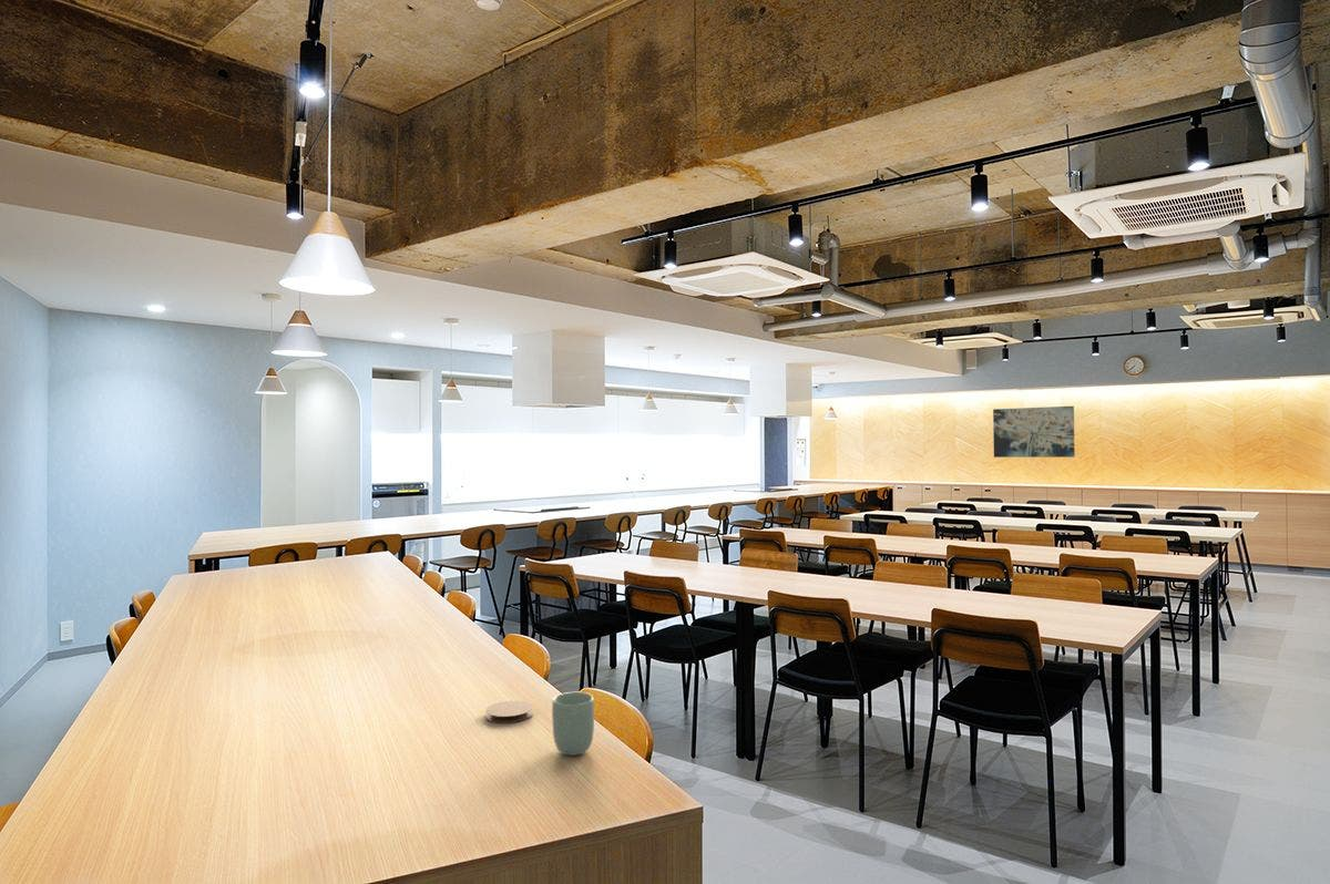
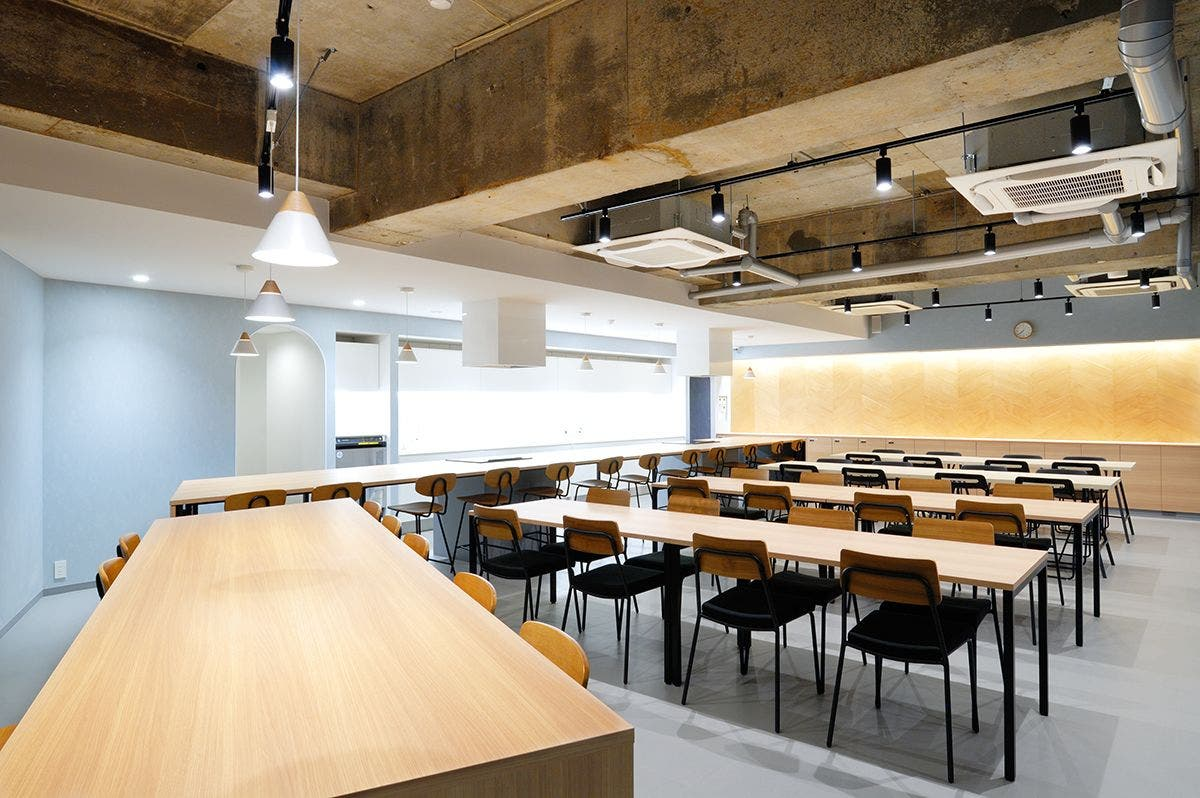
- wall art [992,405,1076,459]
- coaster [484,700,534,724]
- cup [551,691,595,757]
